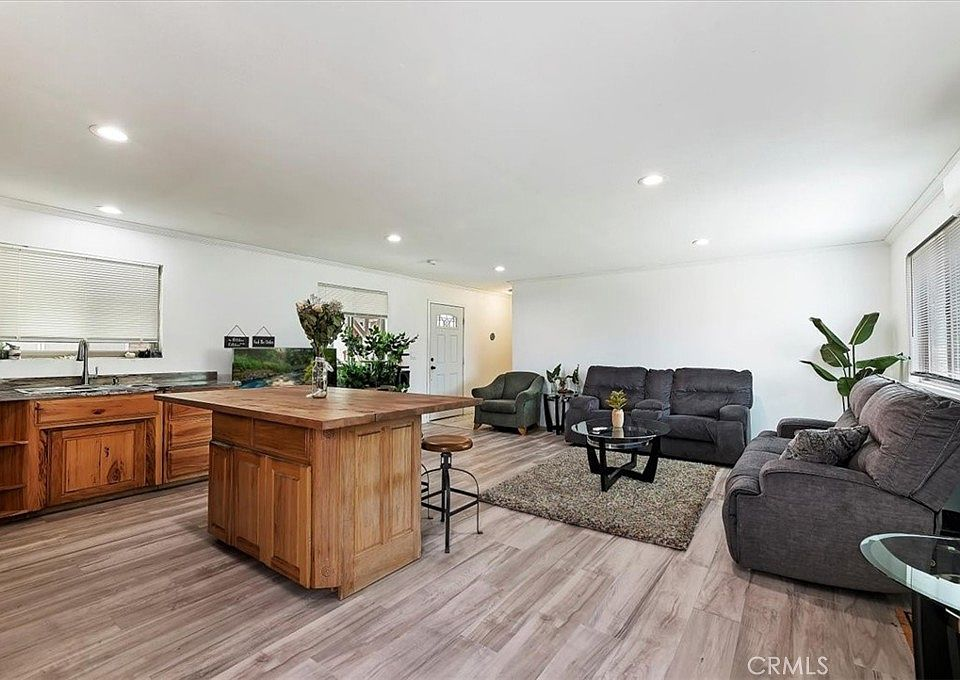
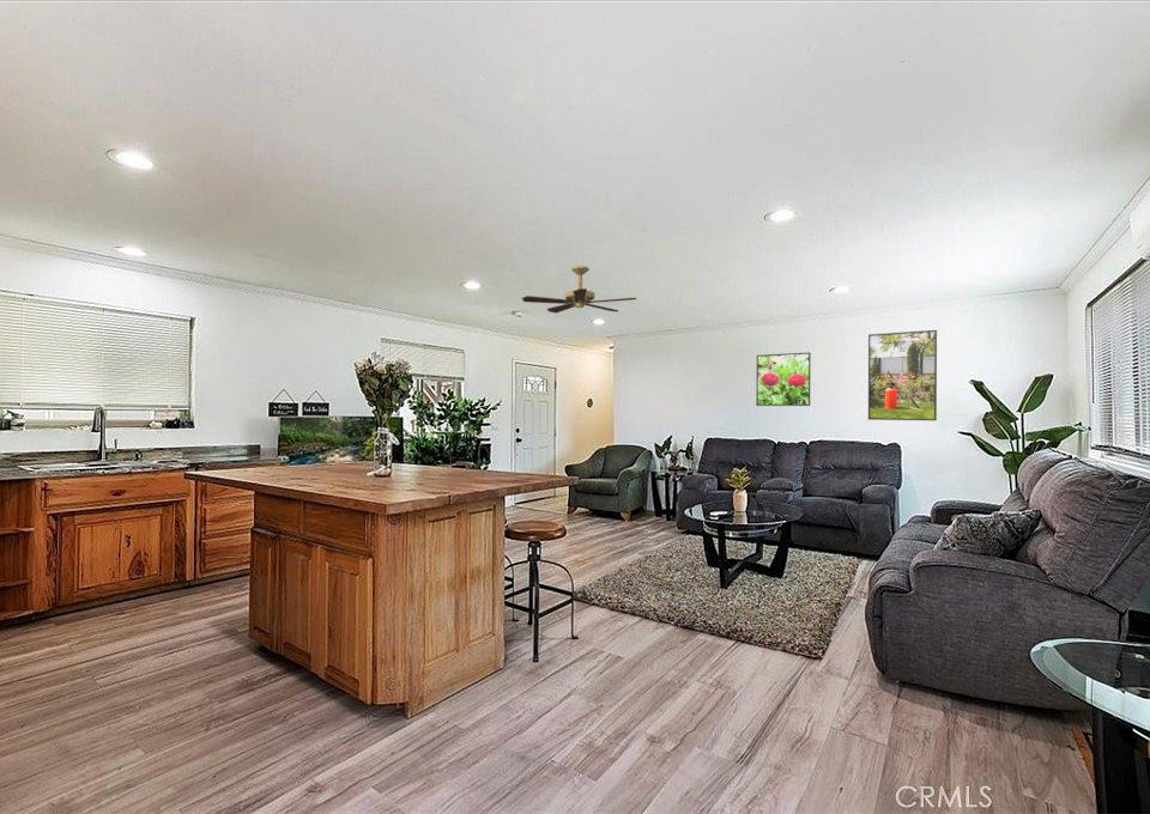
+ ceiling fan [521,265,637,314]
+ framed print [867,329,938,421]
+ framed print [755,351,812,407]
